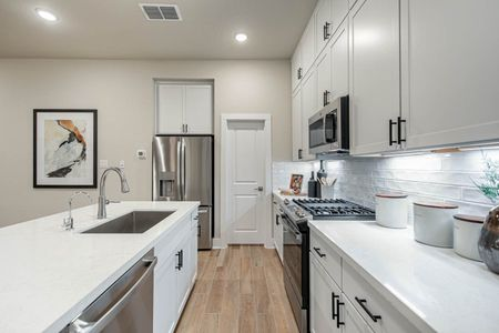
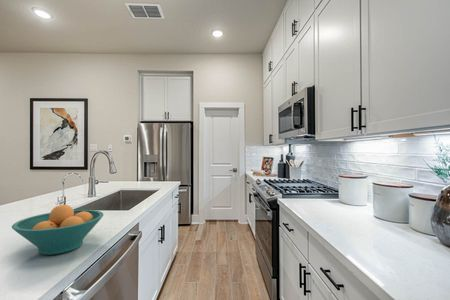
+ fruit bowl [11,204,104,256]
